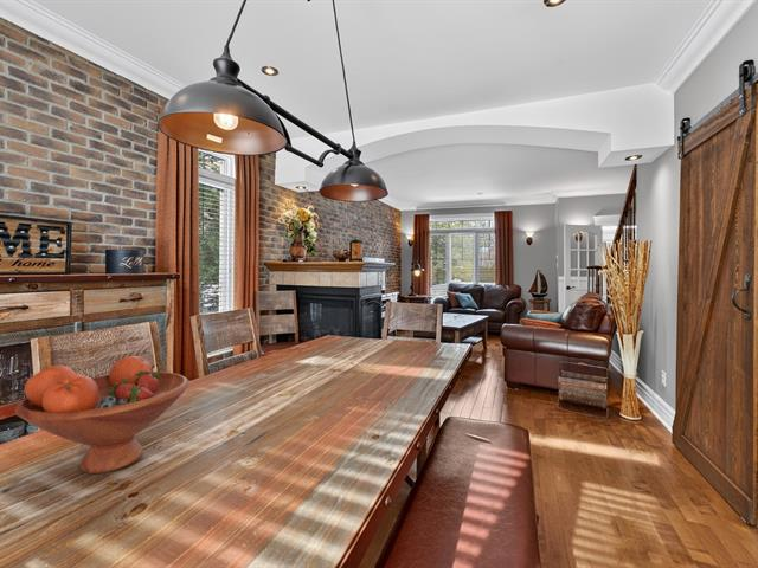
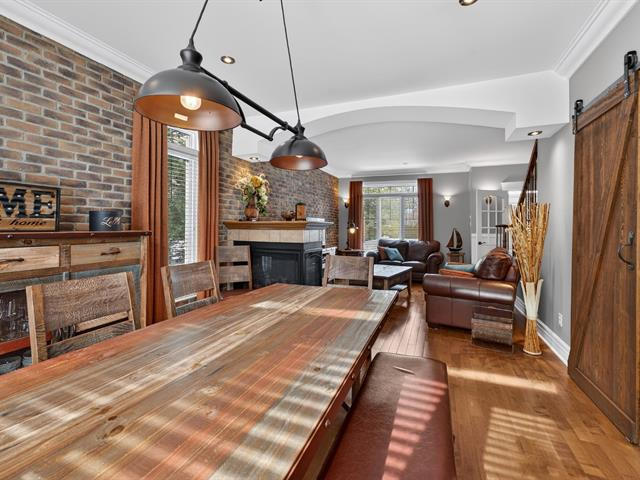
- fruit bowl [14,355,191,475]
